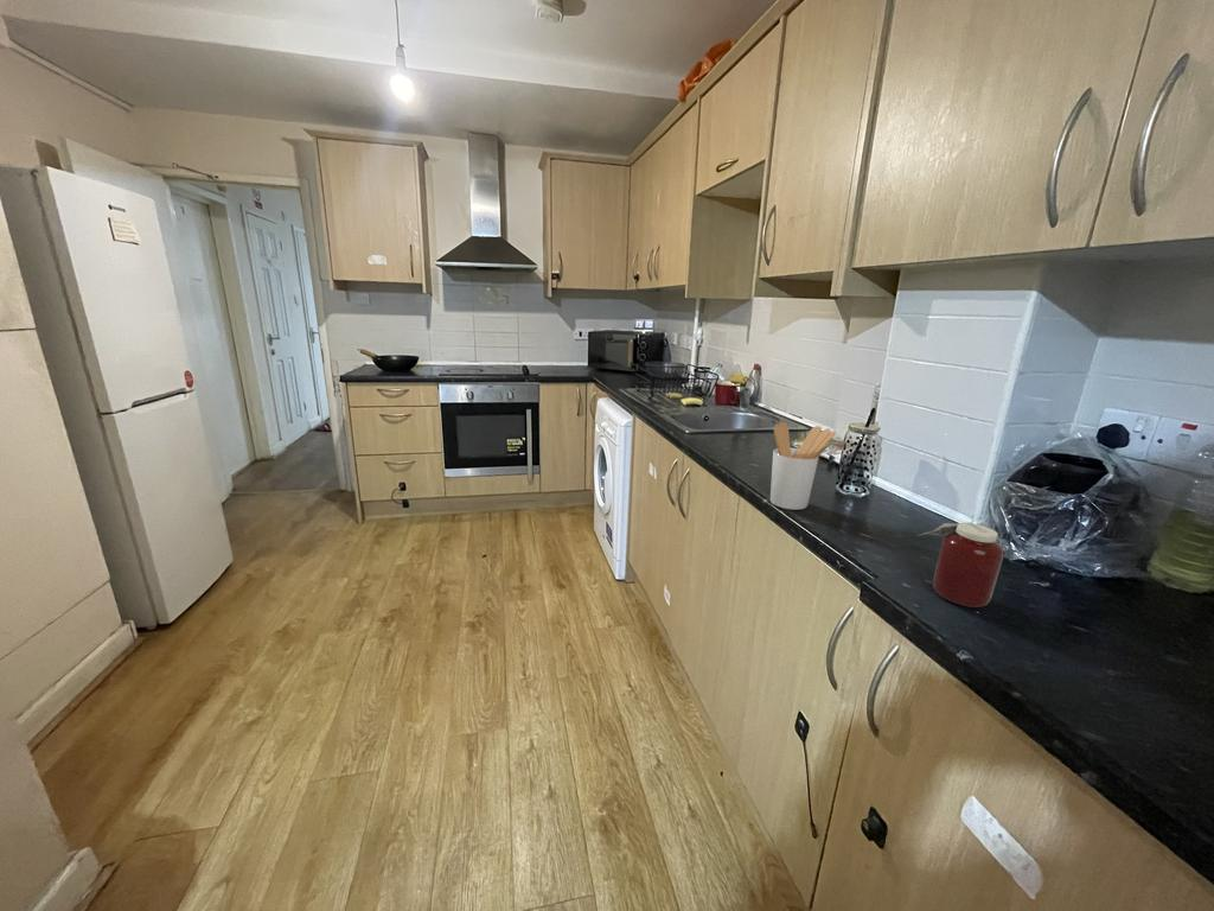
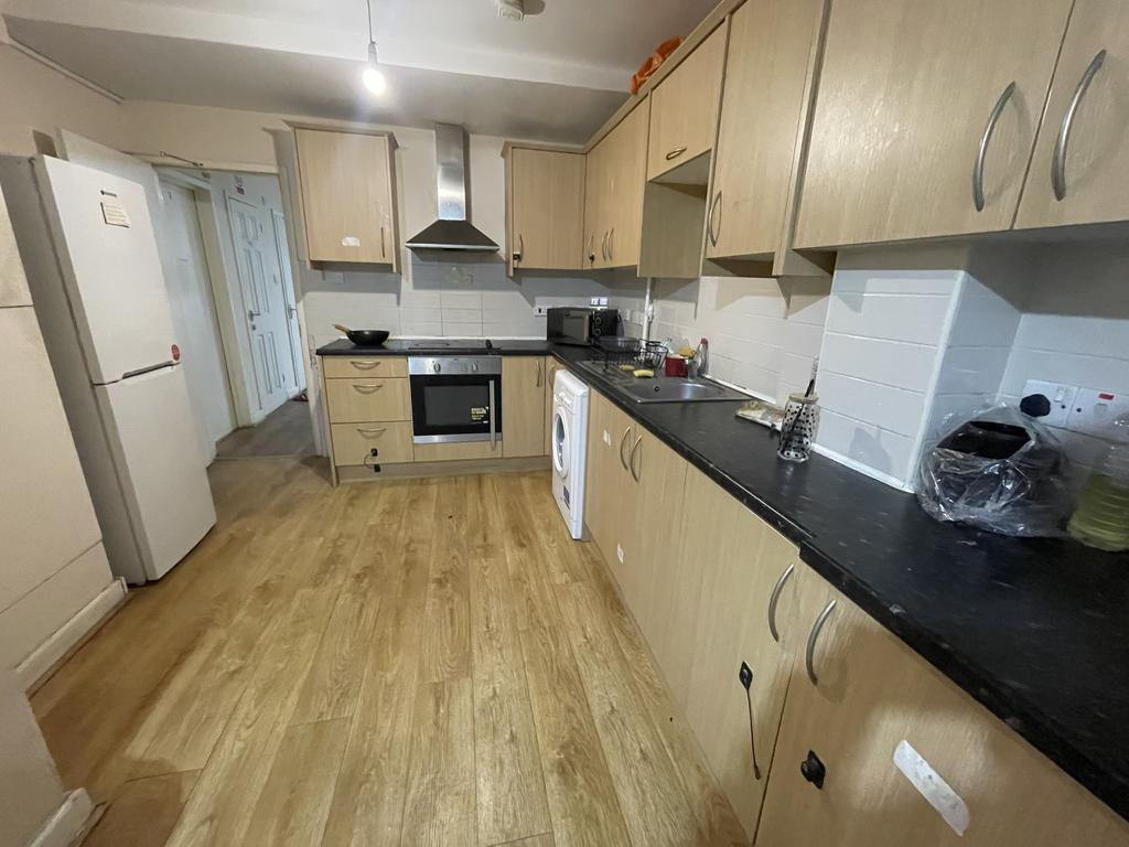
- utensil holder [769,421,837,511]
- jar [916,521,1004,609]
